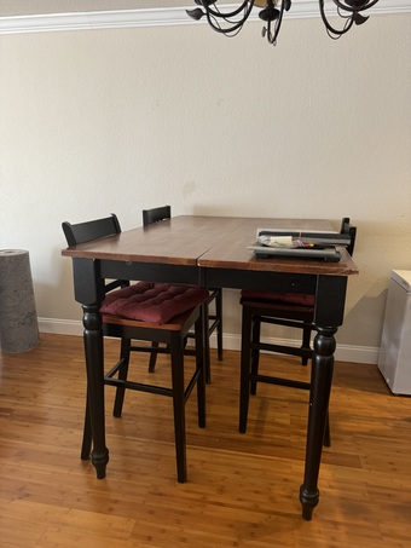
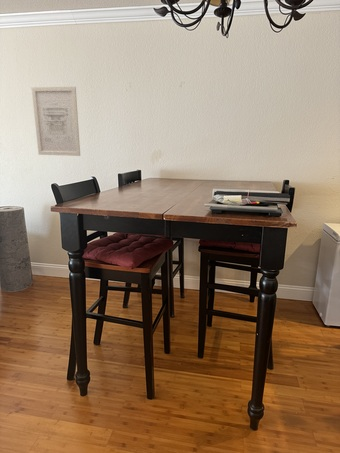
+ wall art [31,86,81,157]
